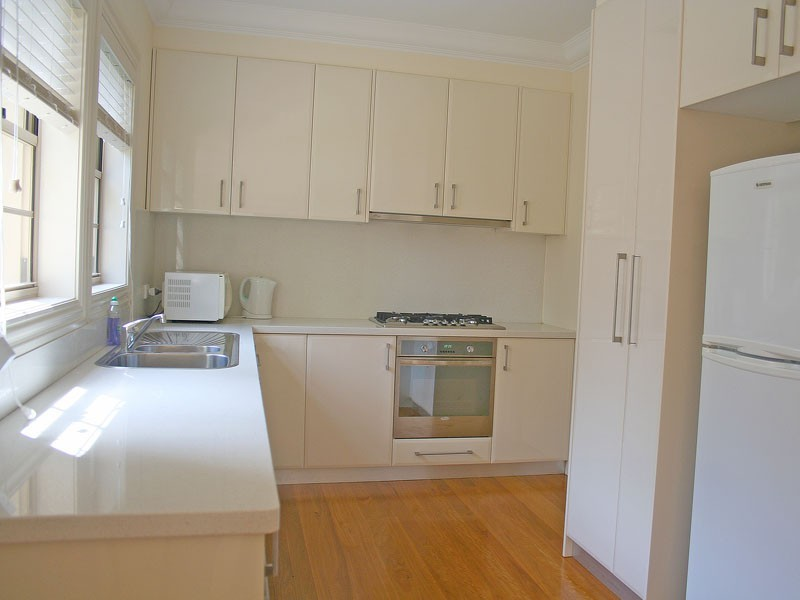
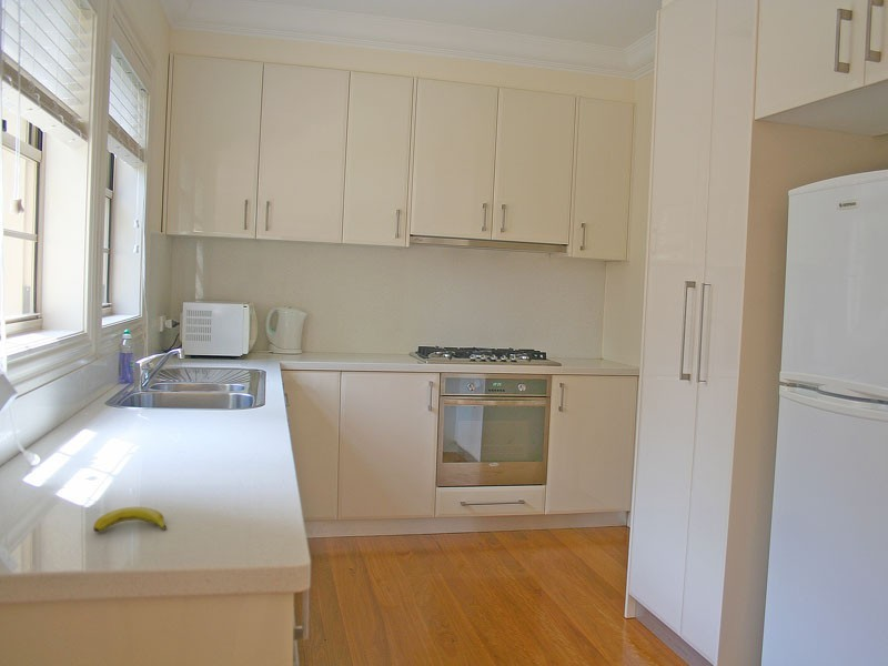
+ banana [92,506,168,533]
